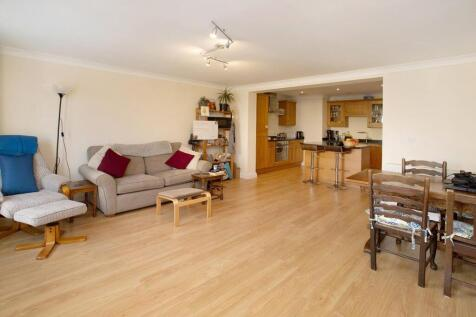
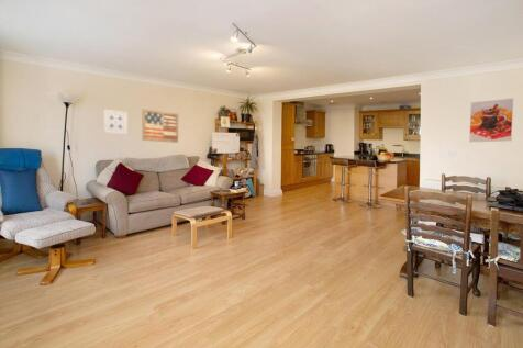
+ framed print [468,98,514,143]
+ wall art [102,109,129,135]
+ wall art [142,108,179,144]
